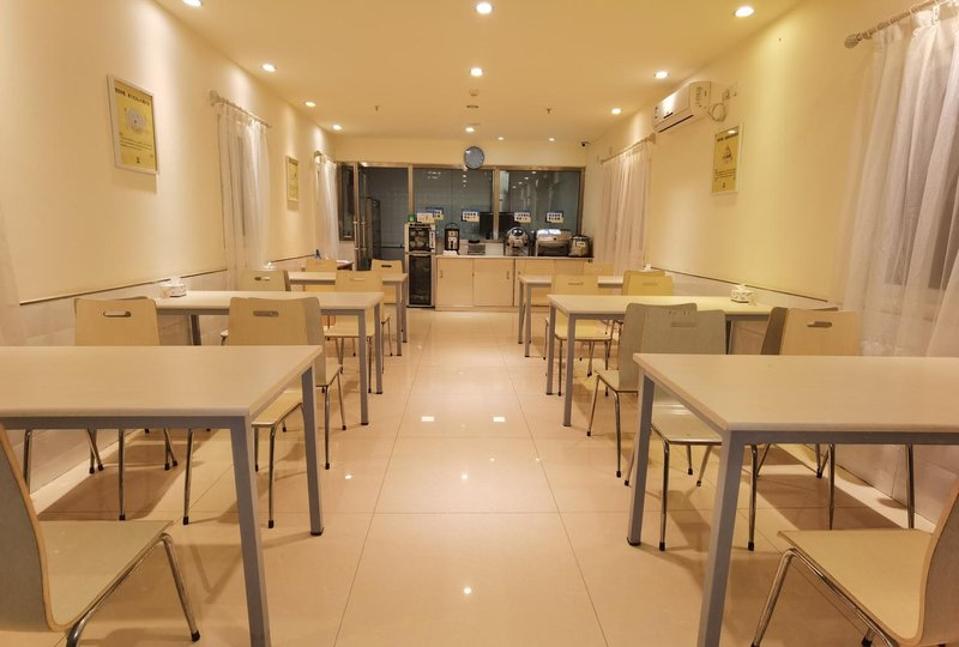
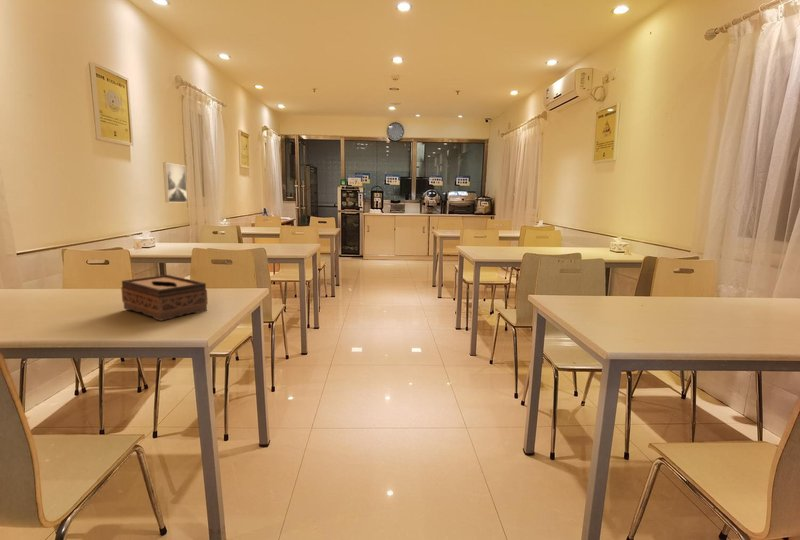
+ tissue box [120,274,209,322]
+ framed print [162,161,188,203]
